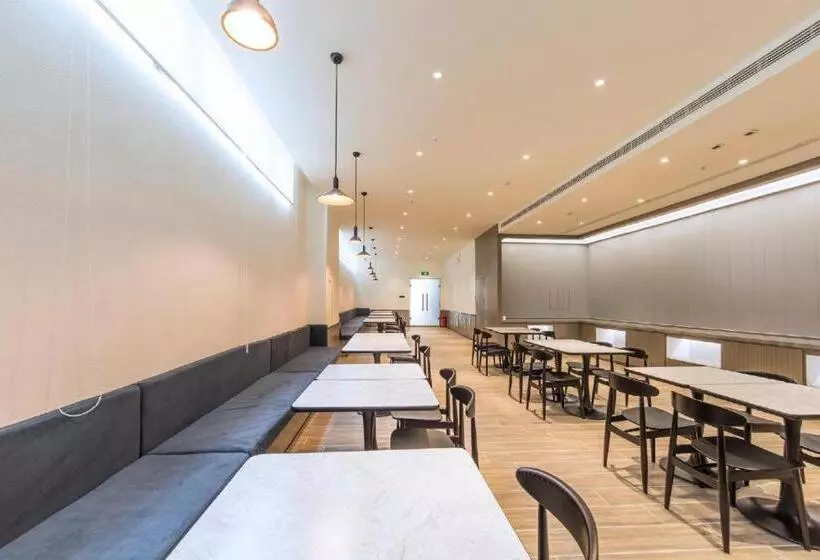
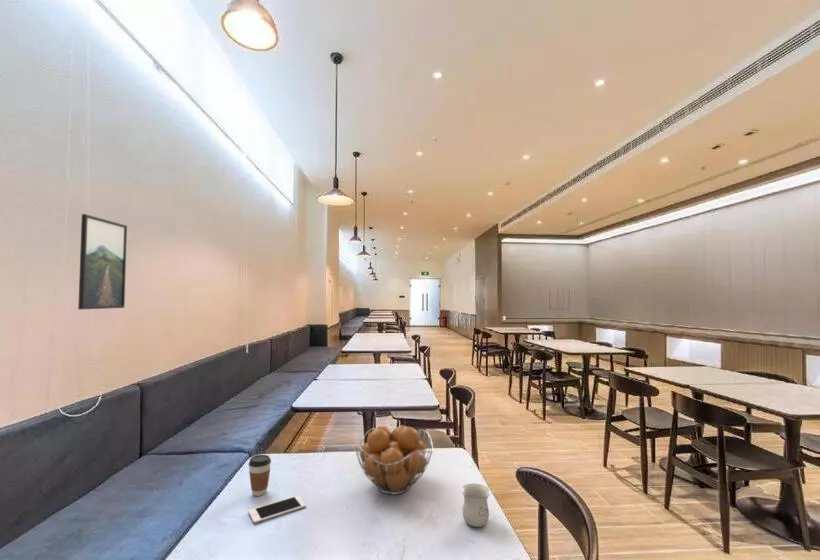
+ coffee cup [248,454,272,497]
+ mug [460,483,491,528]
+ fruit basket [354,424,434,495]
+ cell phone [247,495,307,524]
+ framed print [77,213,128,310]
